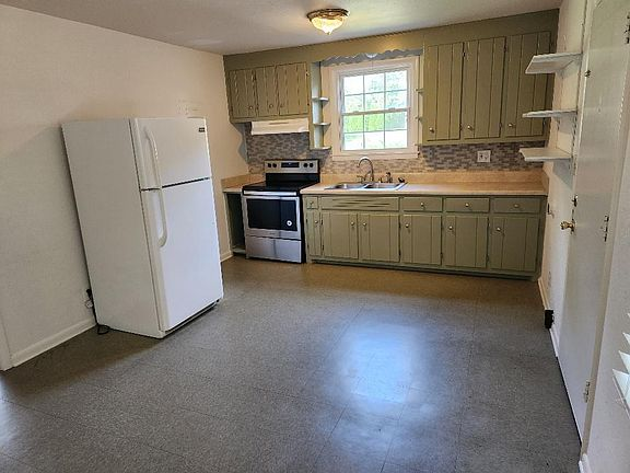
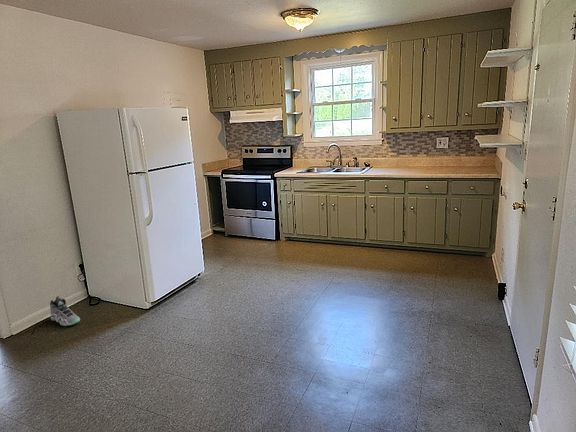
+ sneaker [49,295,81,327]
